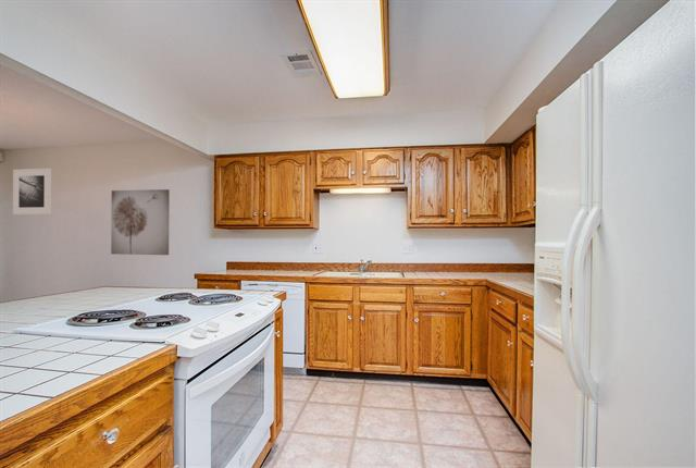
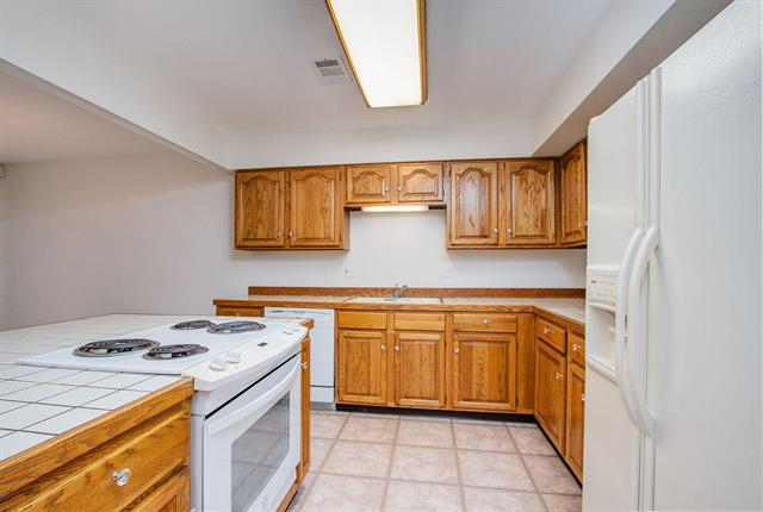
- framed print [12,168,52,215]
- wall art [110,188,171,256]
